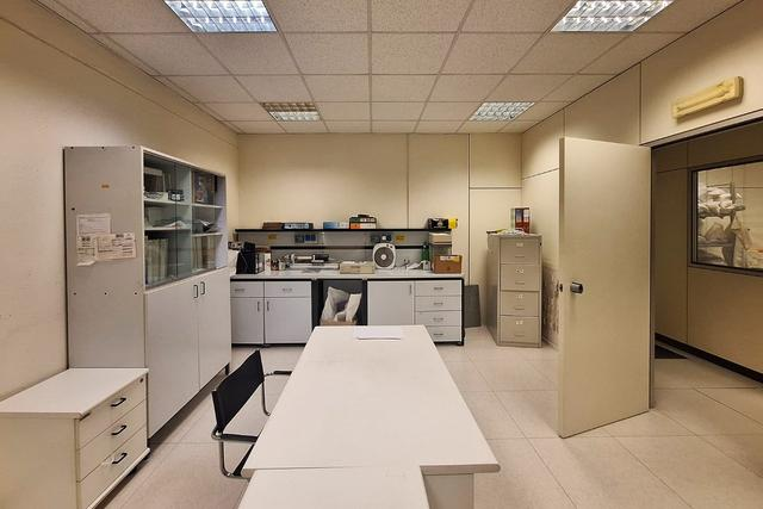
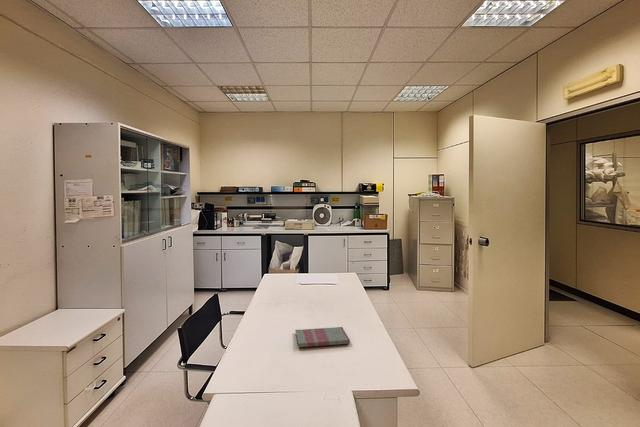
+ binder [294,326,351,348]
